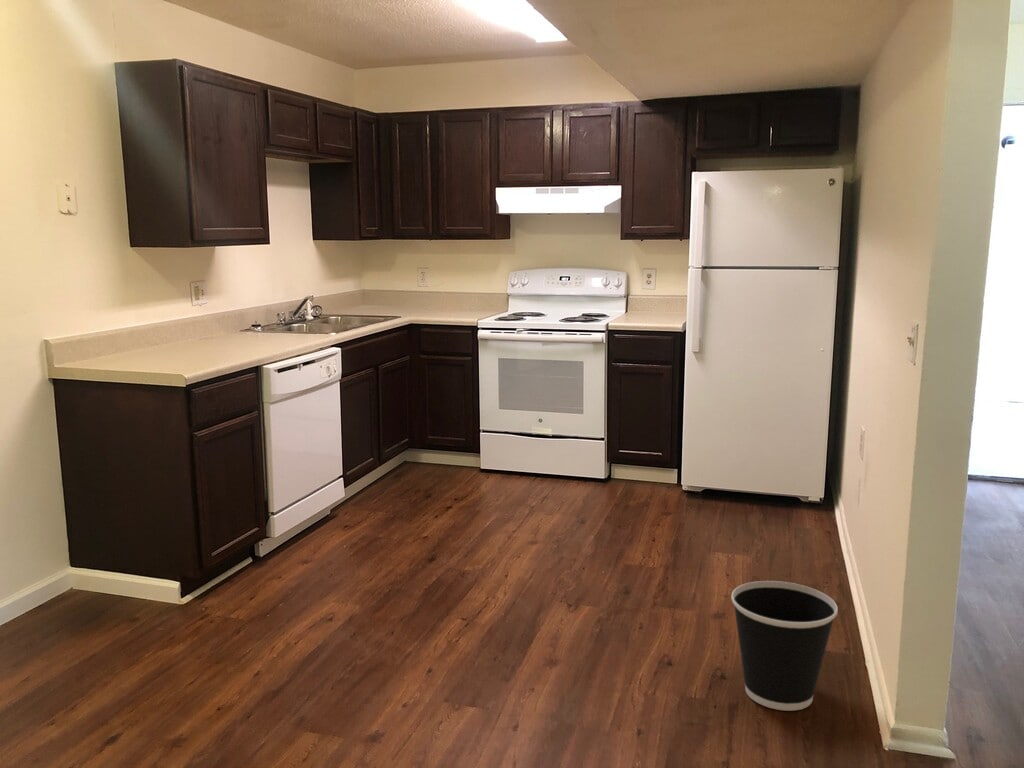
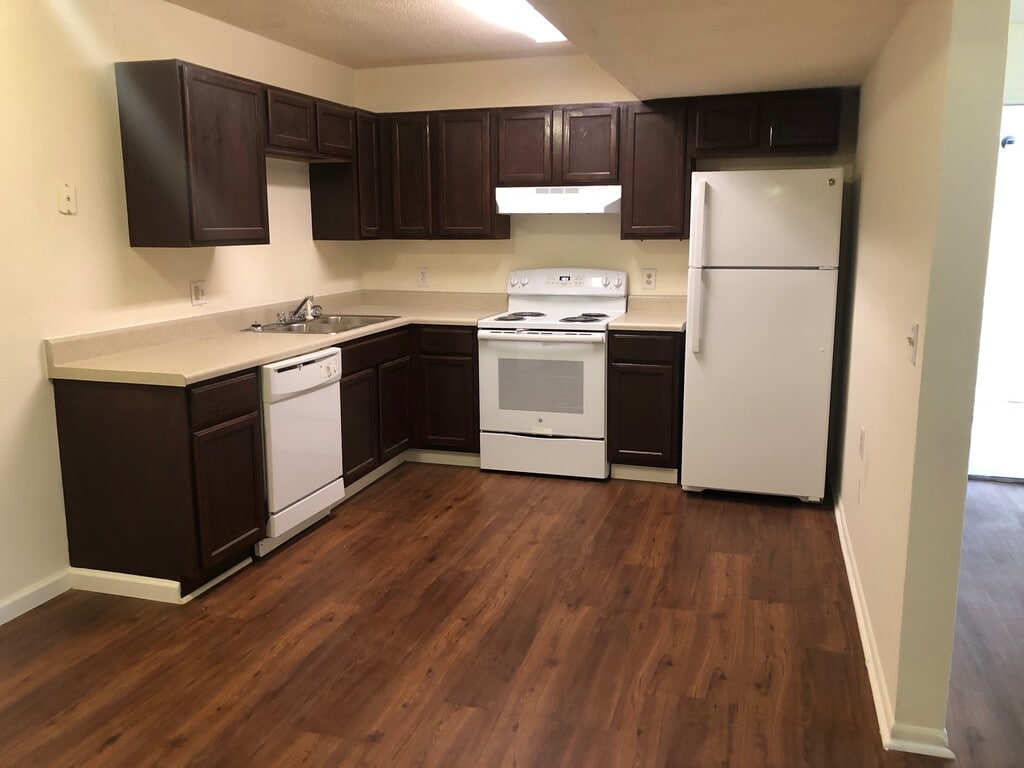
- wastebasket [730,580,839,712]
